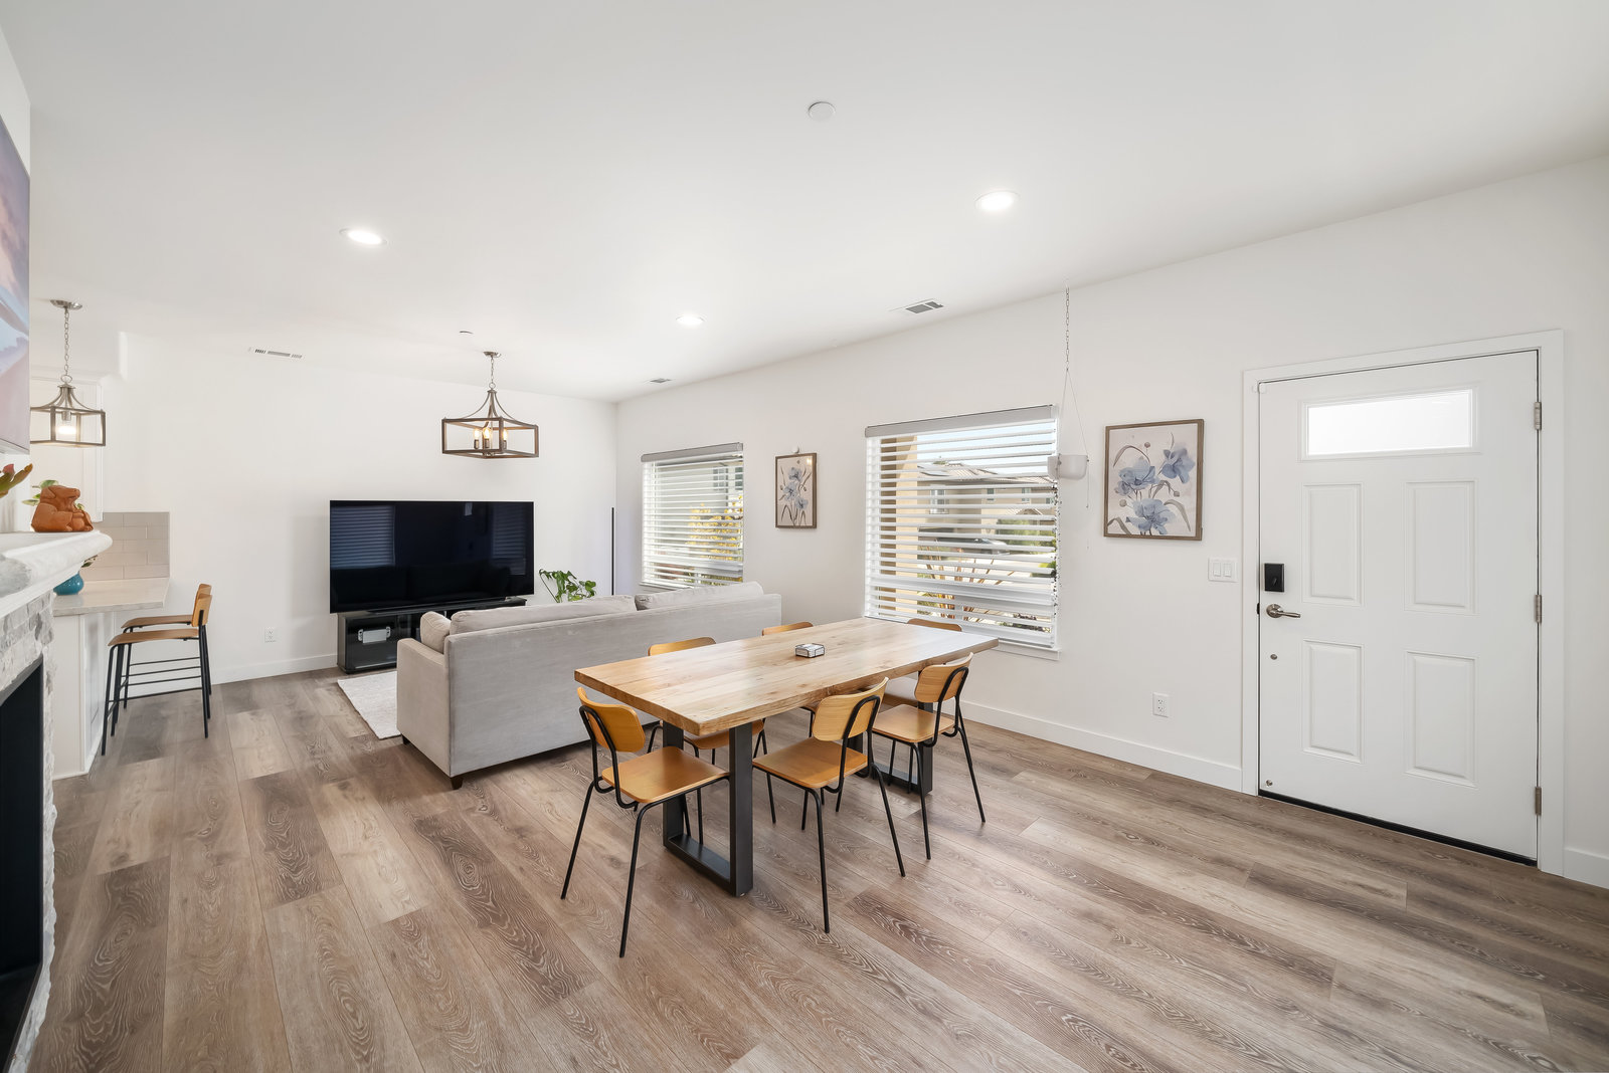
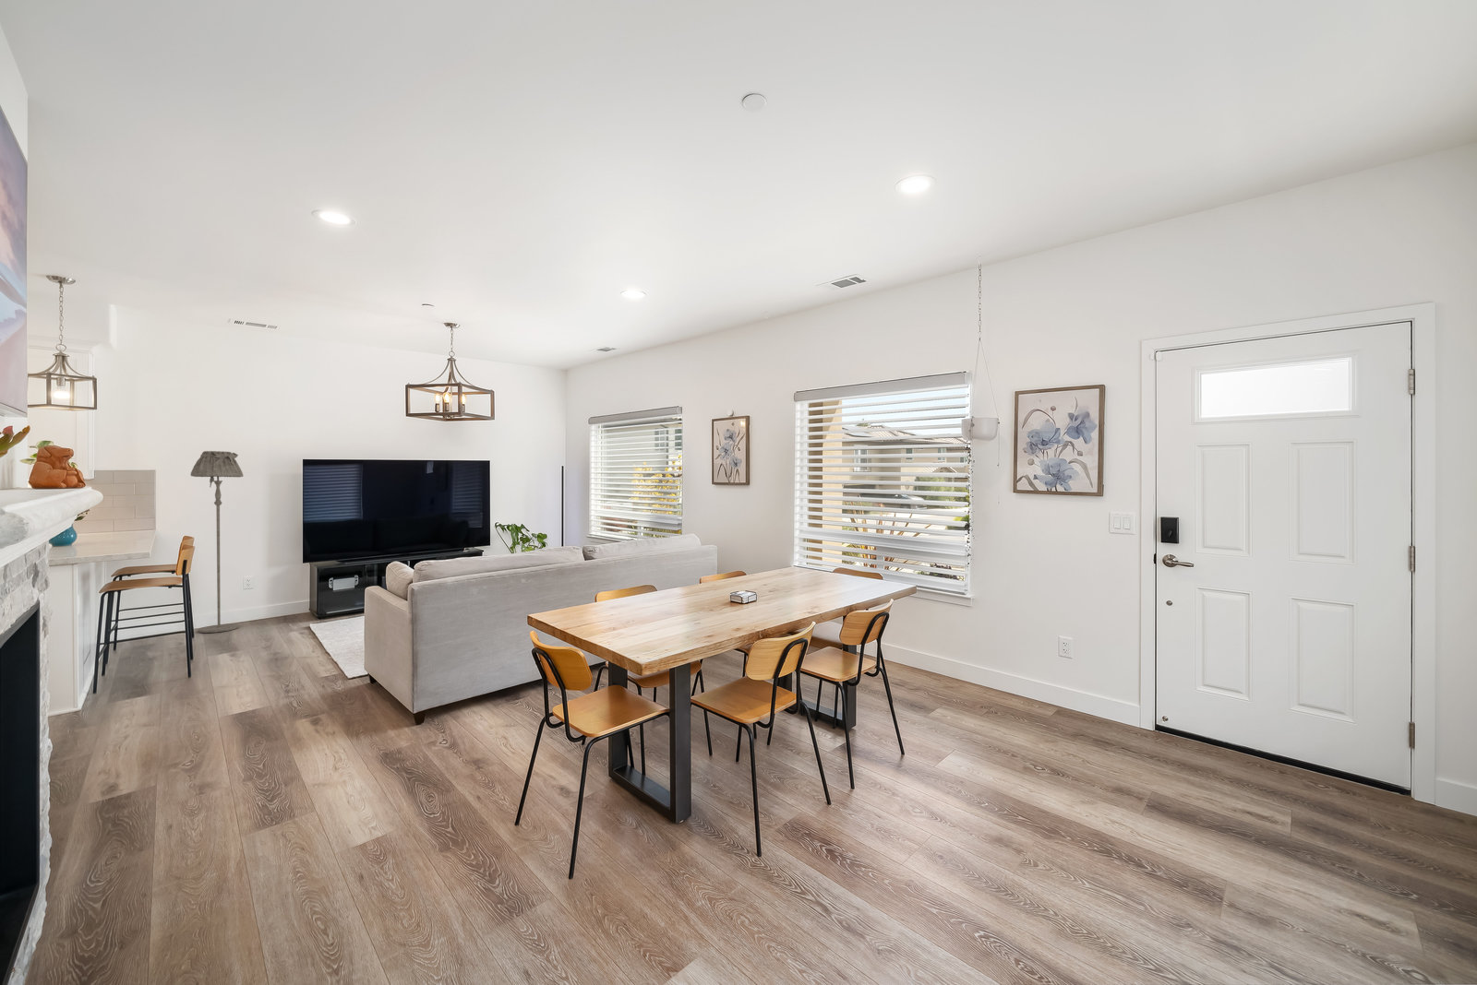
+ floor lamp [190,450,244,633]
